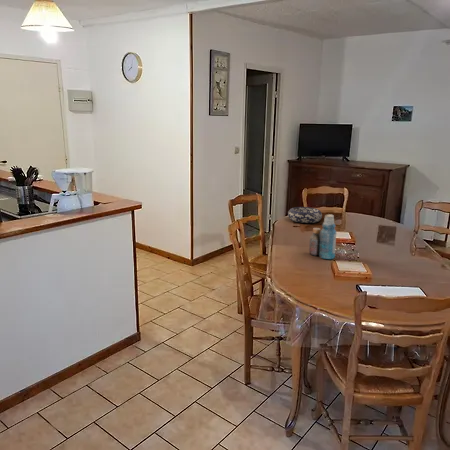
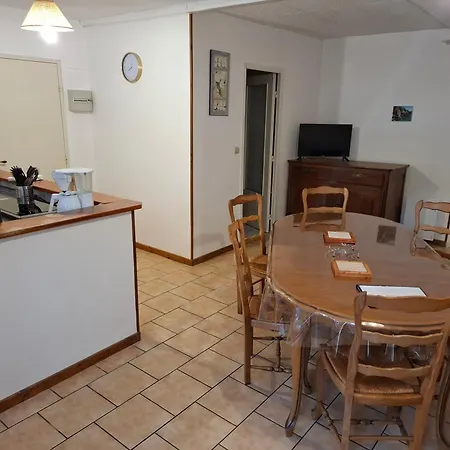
- bottle [308,213,337,260]
- decorative bowl [287,206,323,224]
